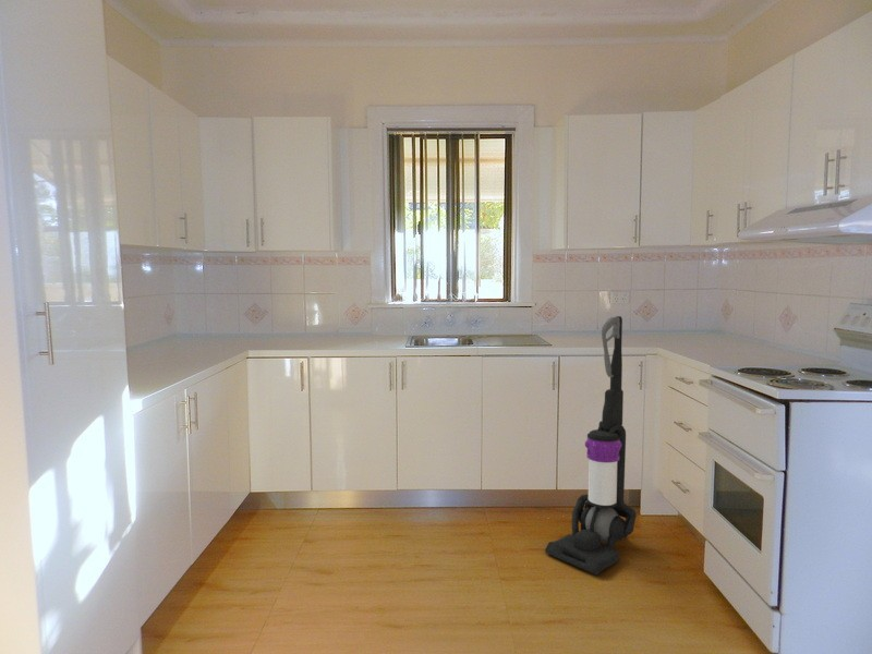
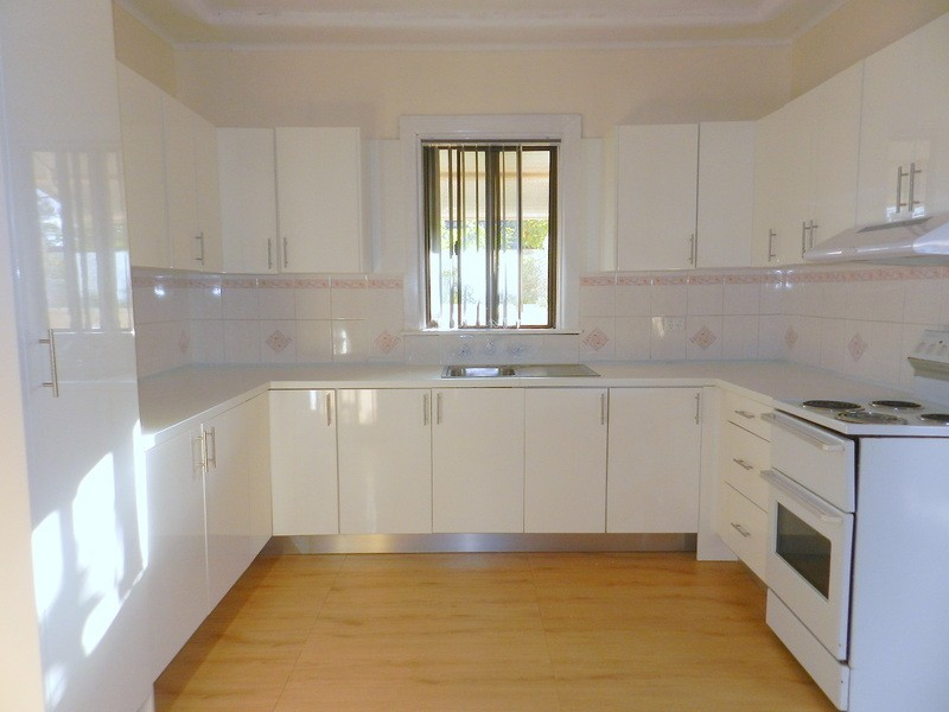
- vacuum cleaner [544,315,638,576]
